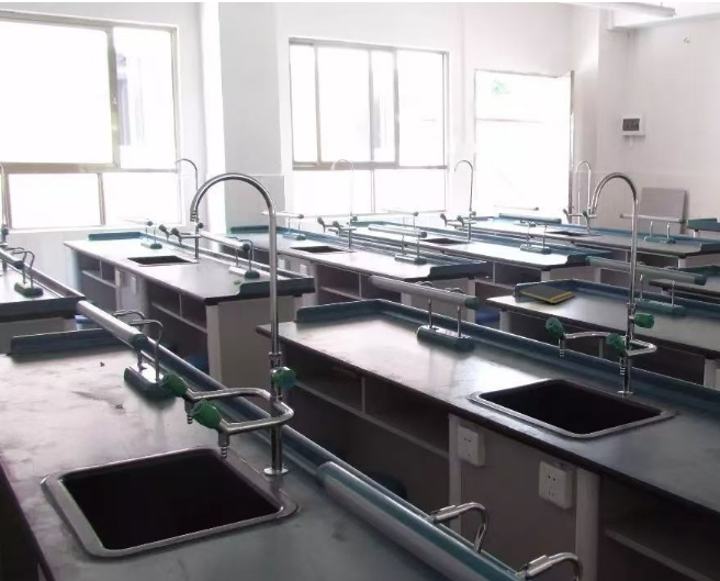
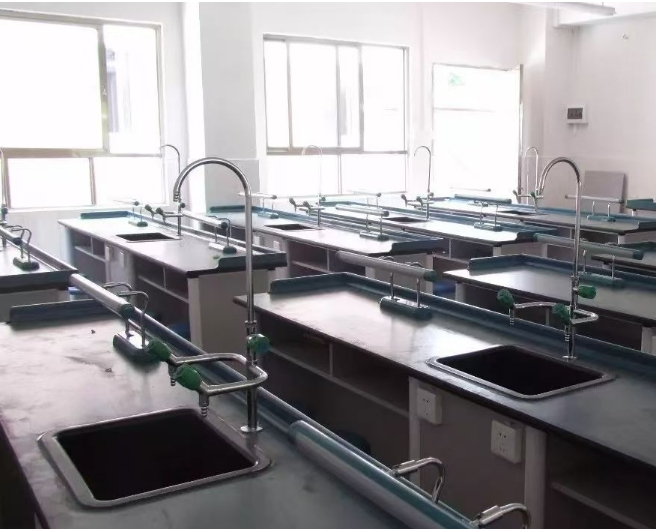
- notepad [517,282,576,304]
